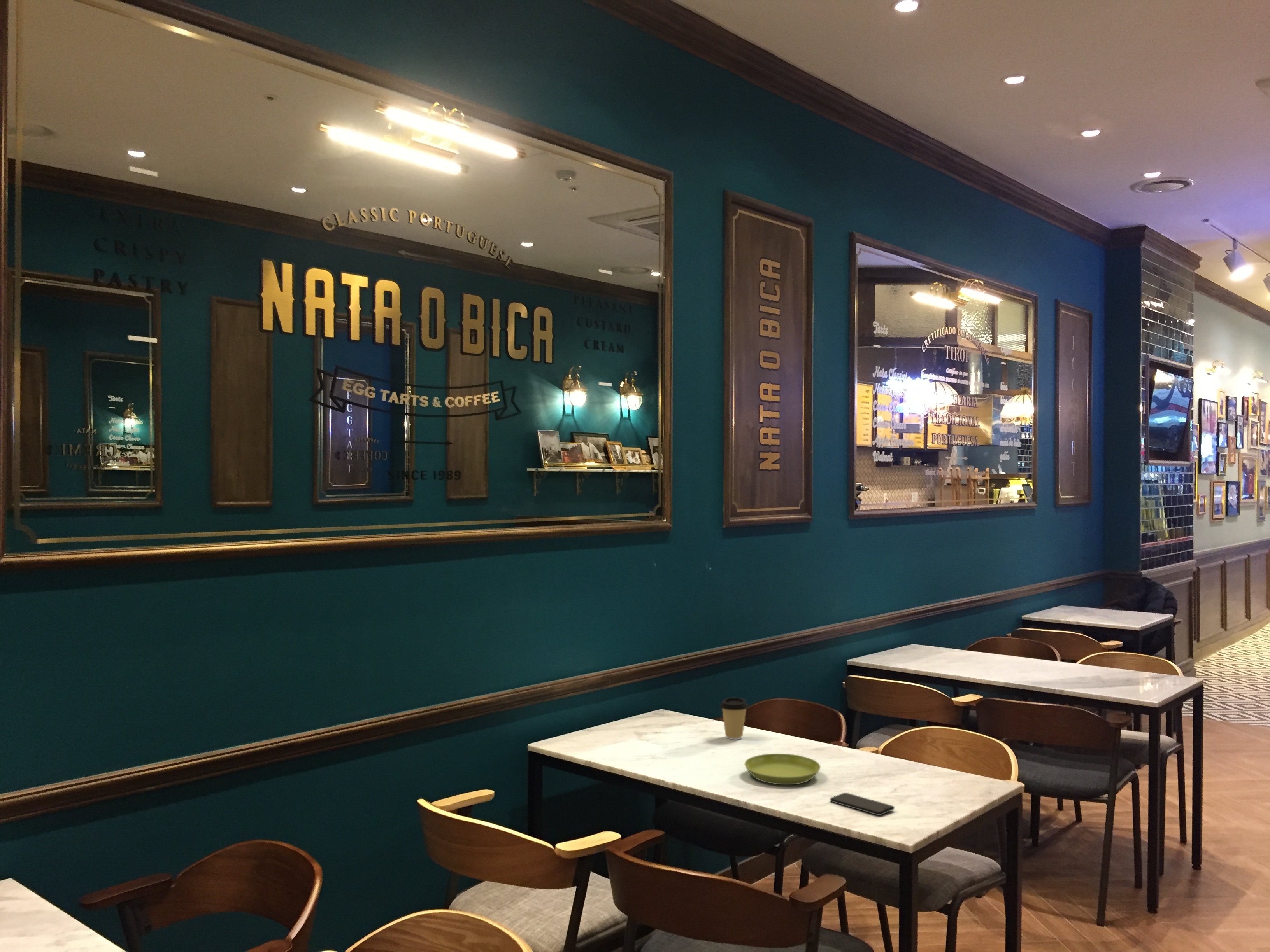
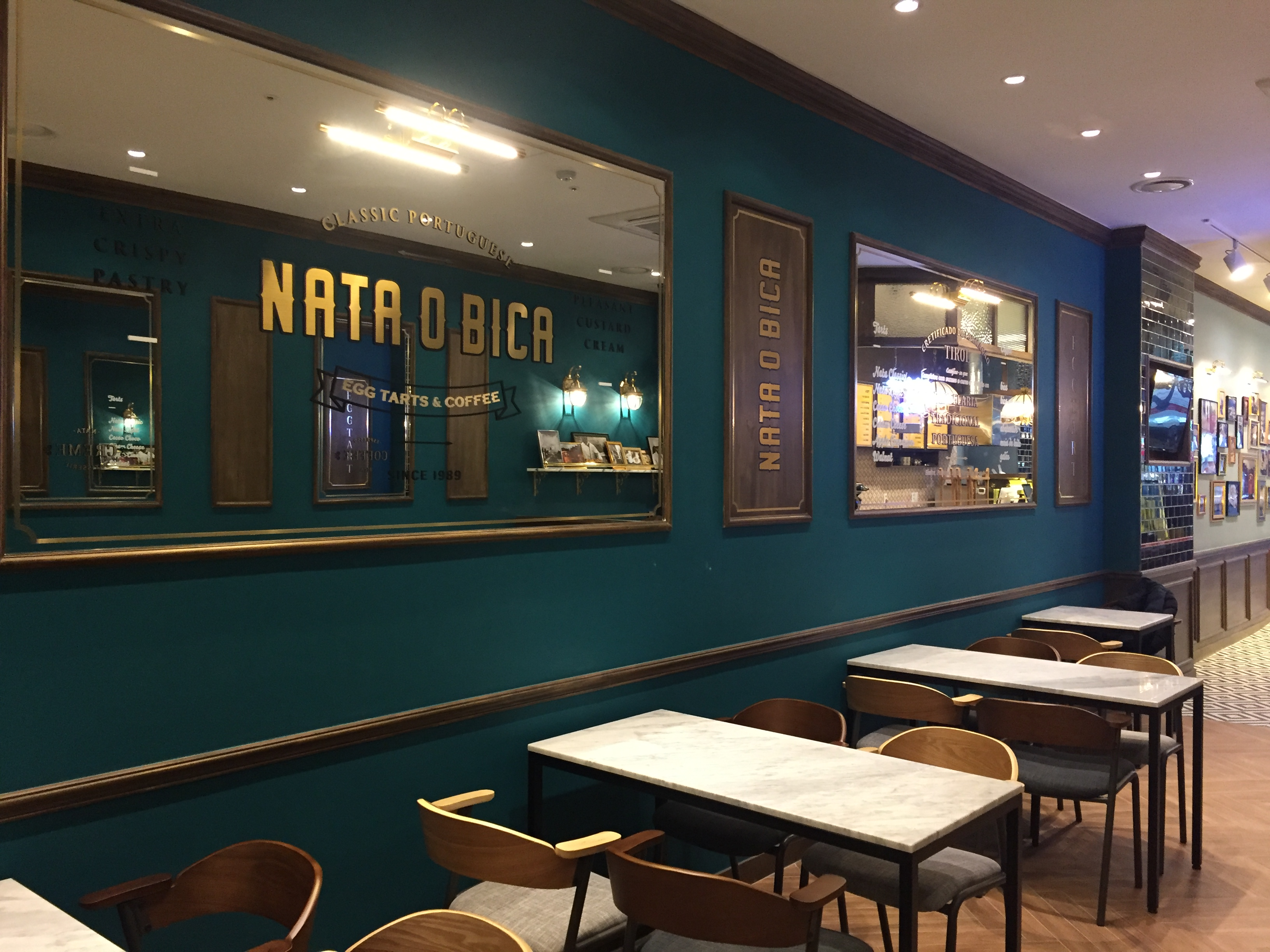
- saucer [744,753,821,785]
- coffee cup [719,697,749,740]
- smartphone [830,793,895,816]
